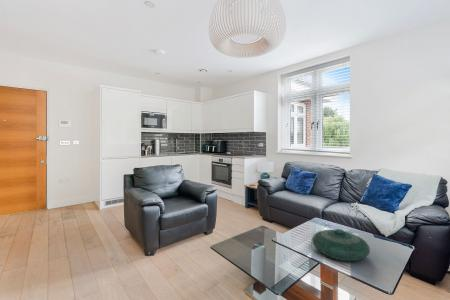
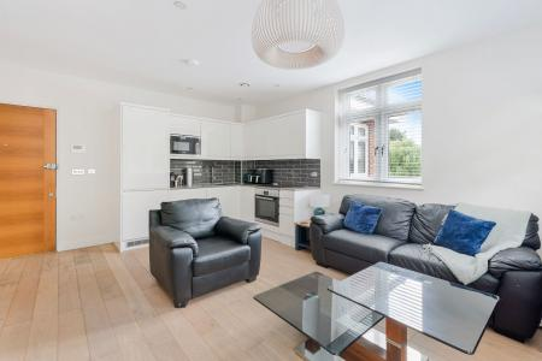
- decorative bowl [311,228,371,262]
